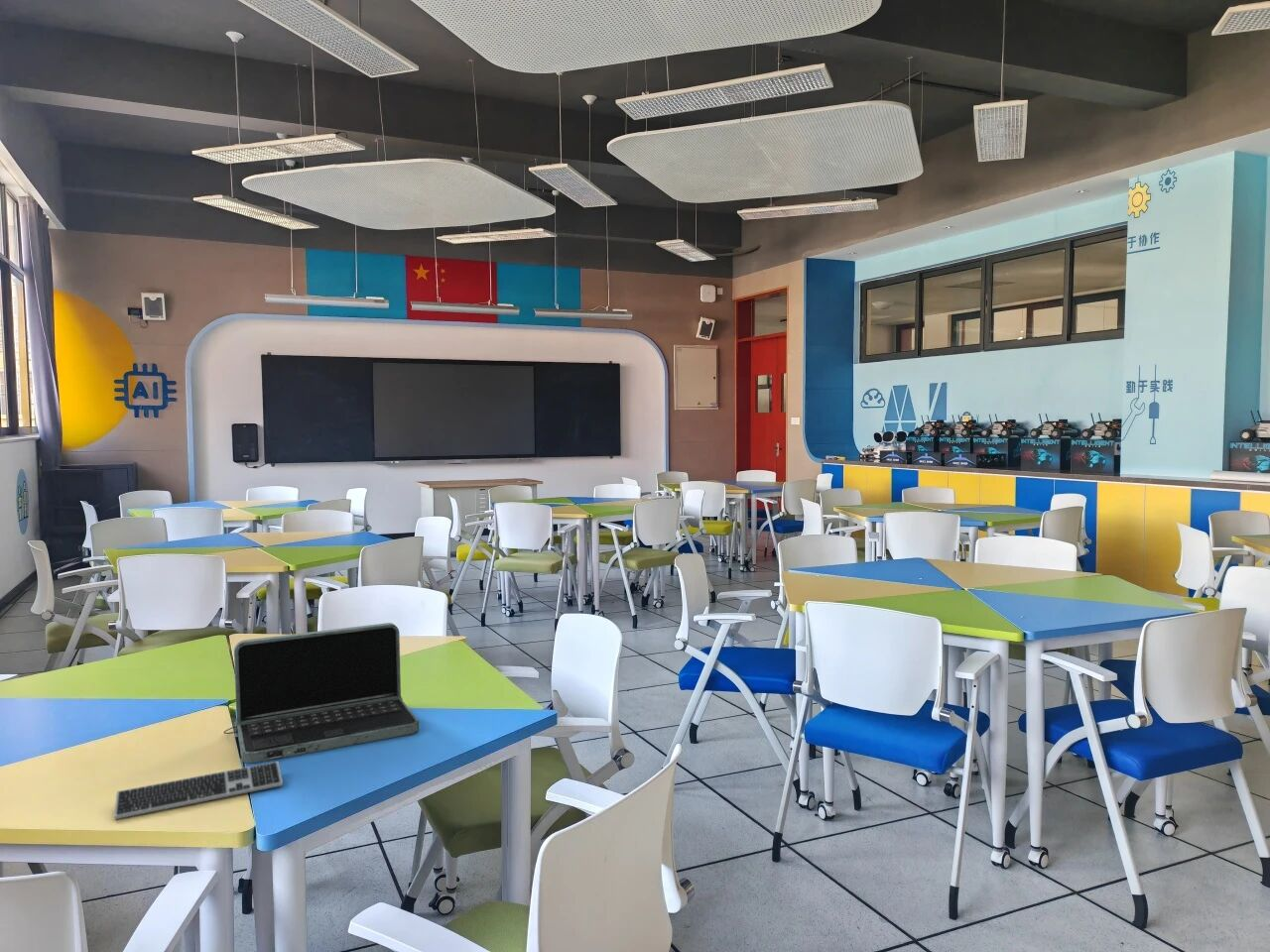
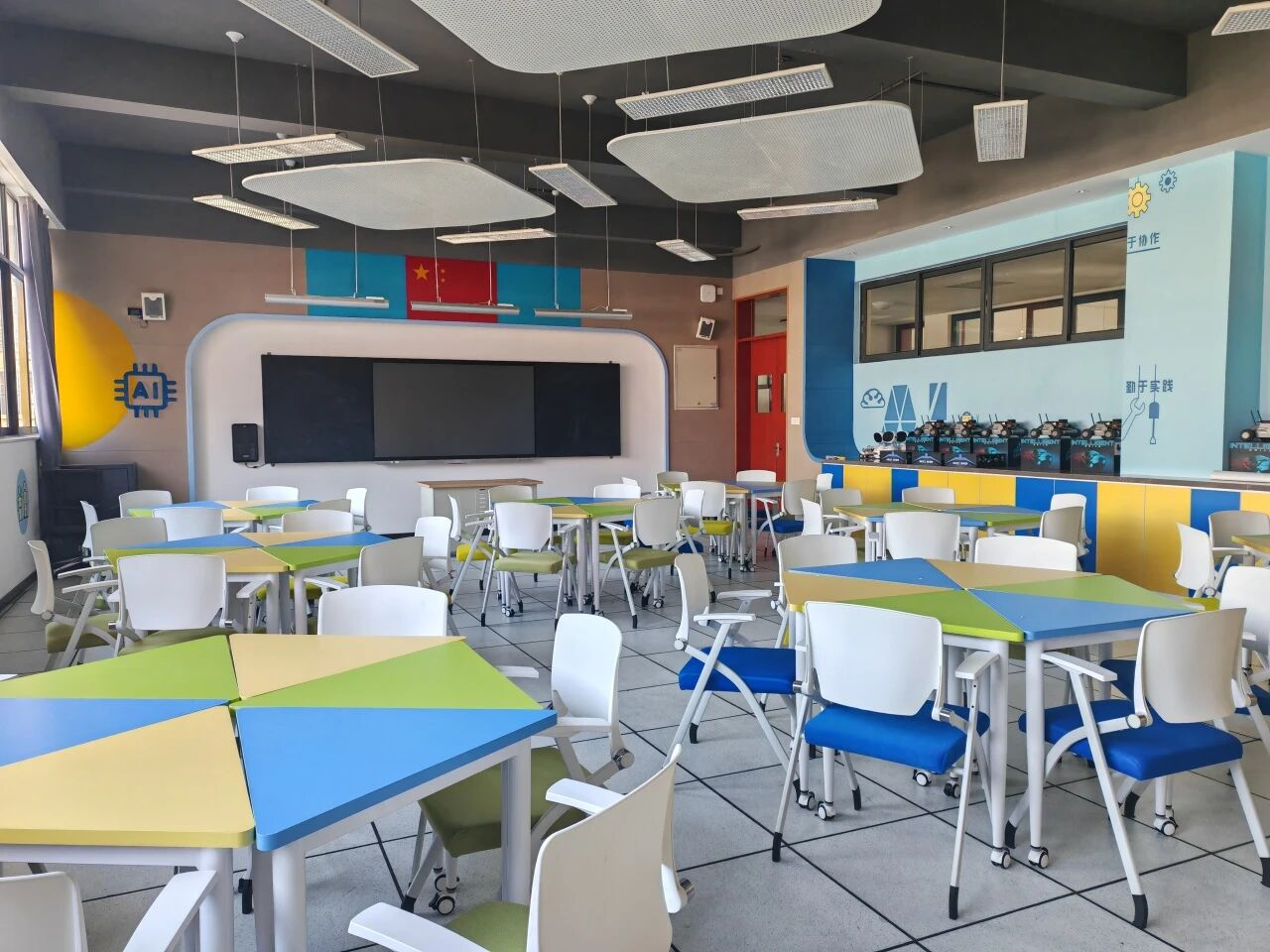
- laptop [223,622,420,765]
- keyboard [113,761,284,820]
